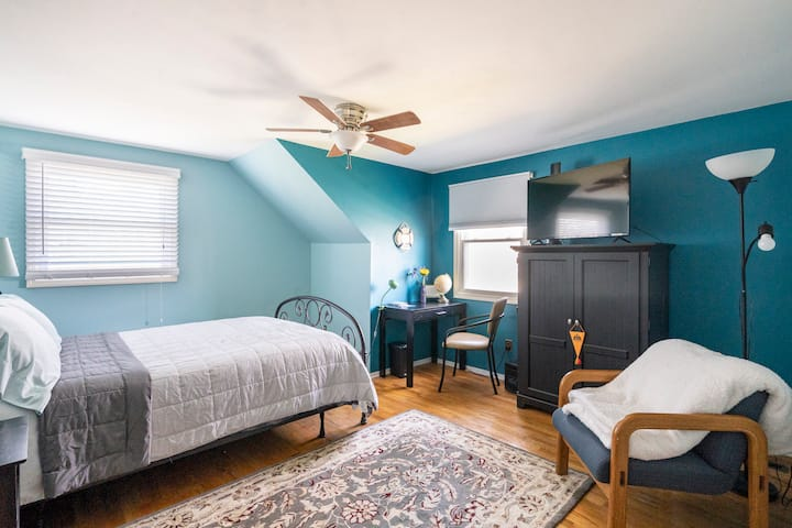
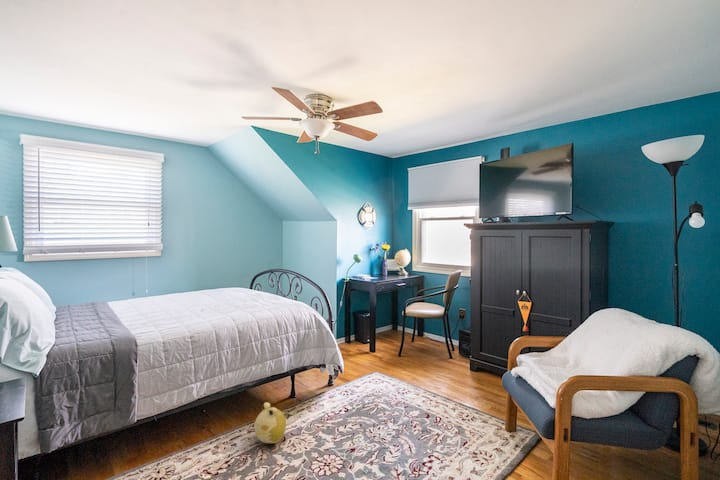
+ plush toy [253,401,287,444]
